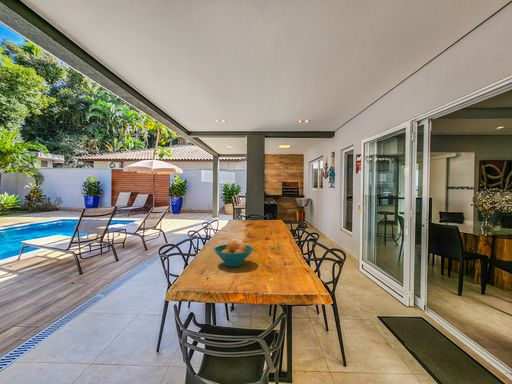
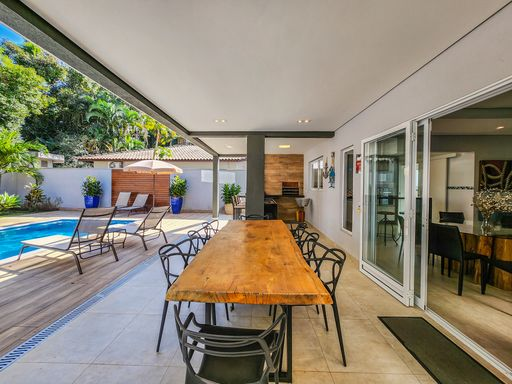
- fruit bowl [213,240,254,268]
